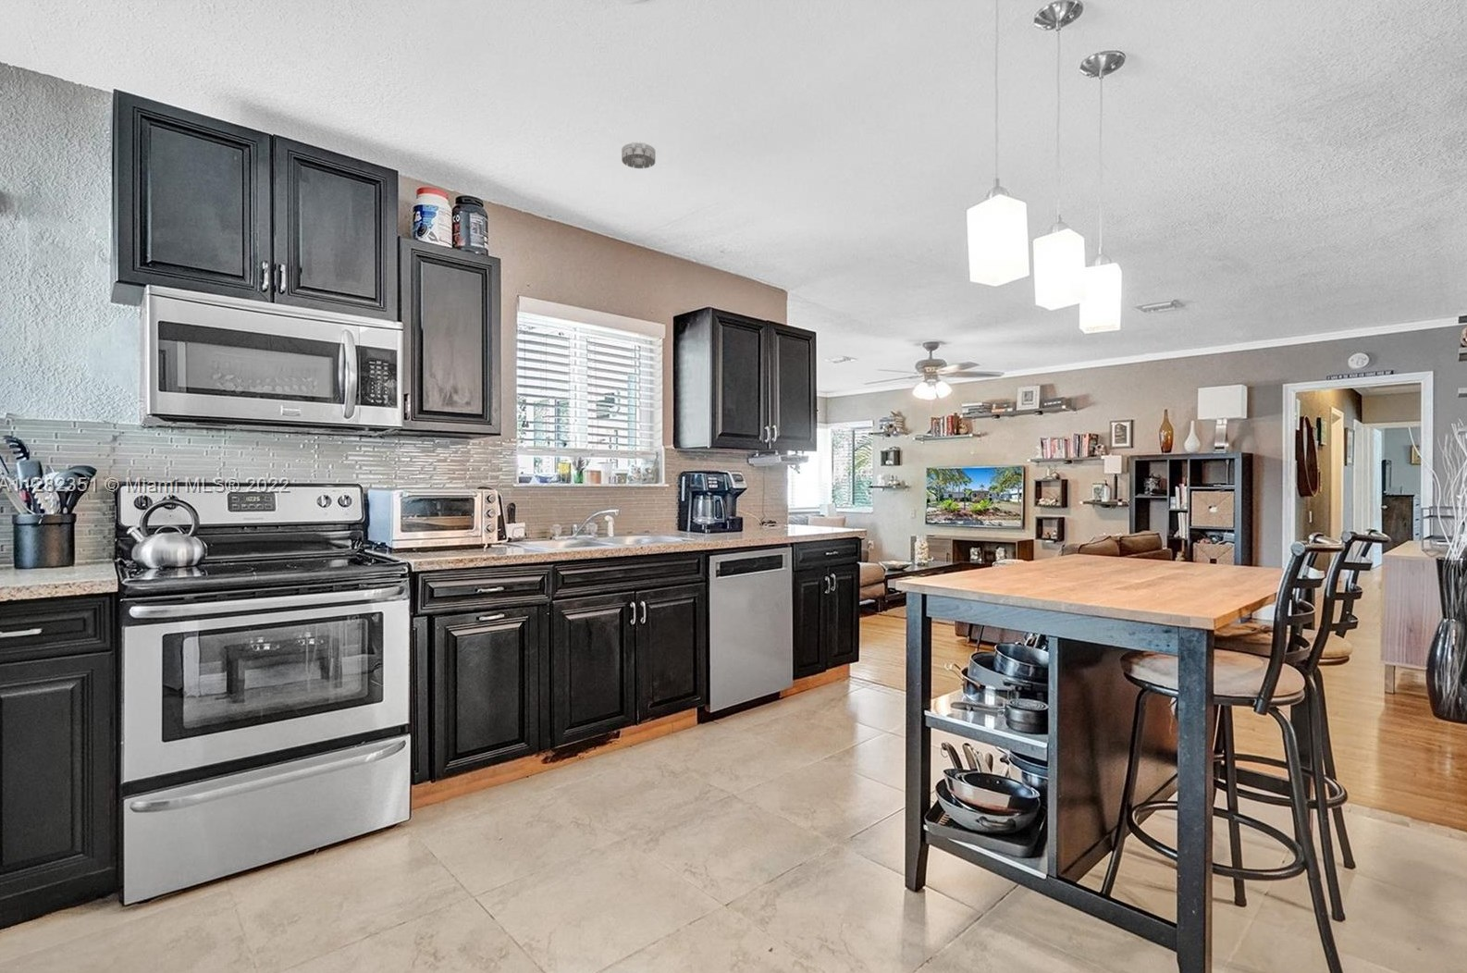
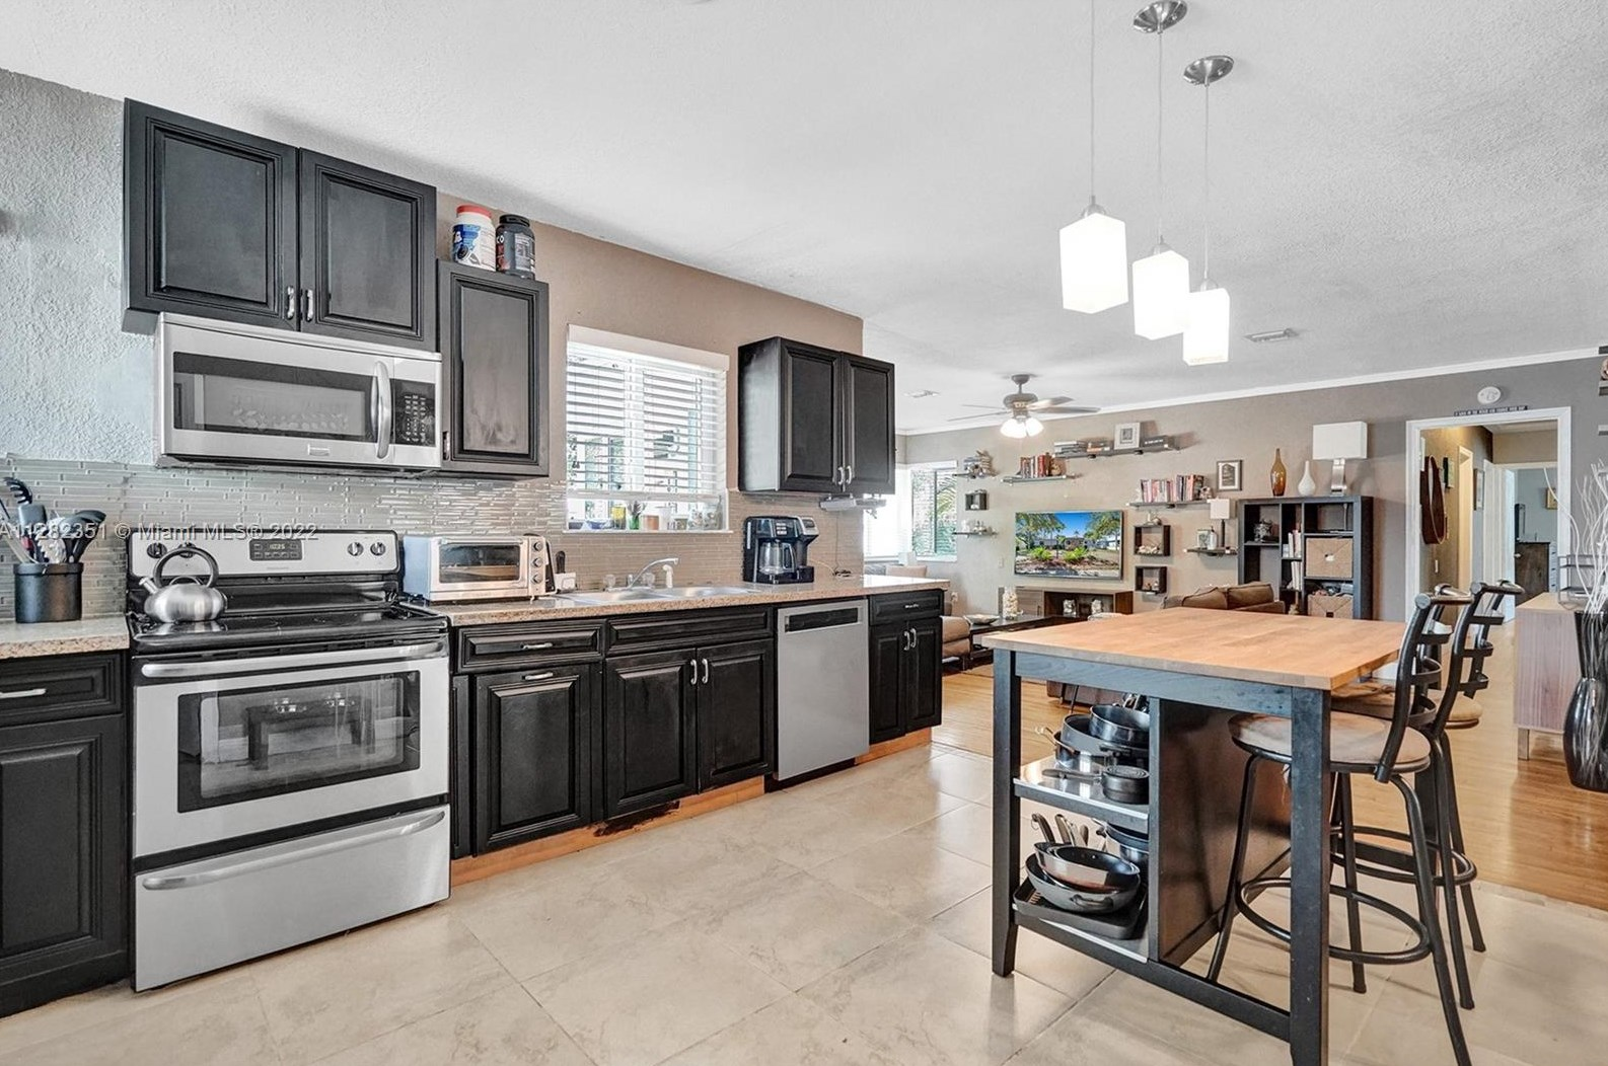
- smoke detector [621,141,657,169]
